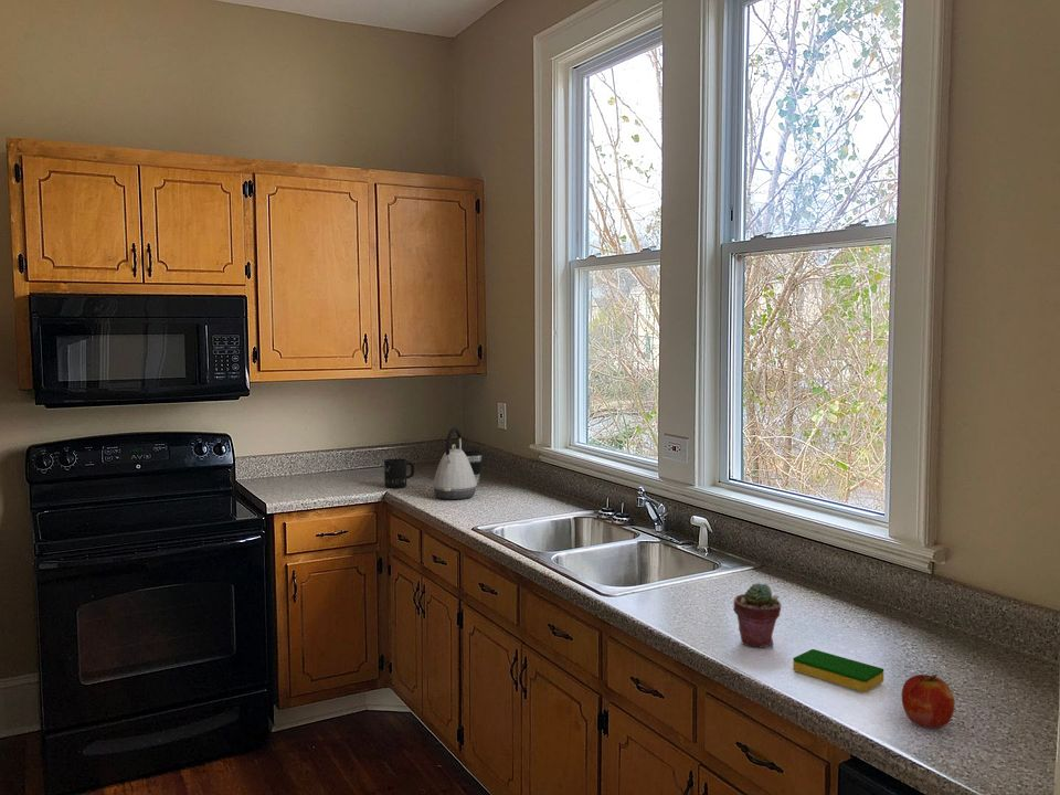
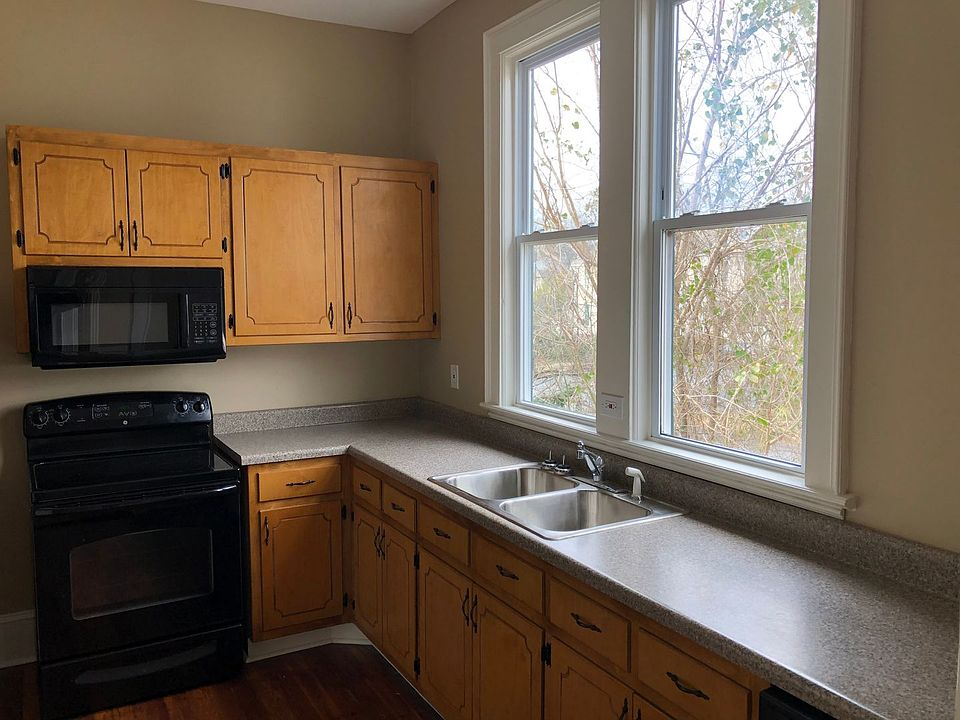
- mug [383,457,415,489]
- apple [901,674,956,729]
- potted succulent [732,582,782,649]
- dish sponge [792,648,884,693]
- coffee cup [462,447,484,484]
- kettle [432,426,478,500]
